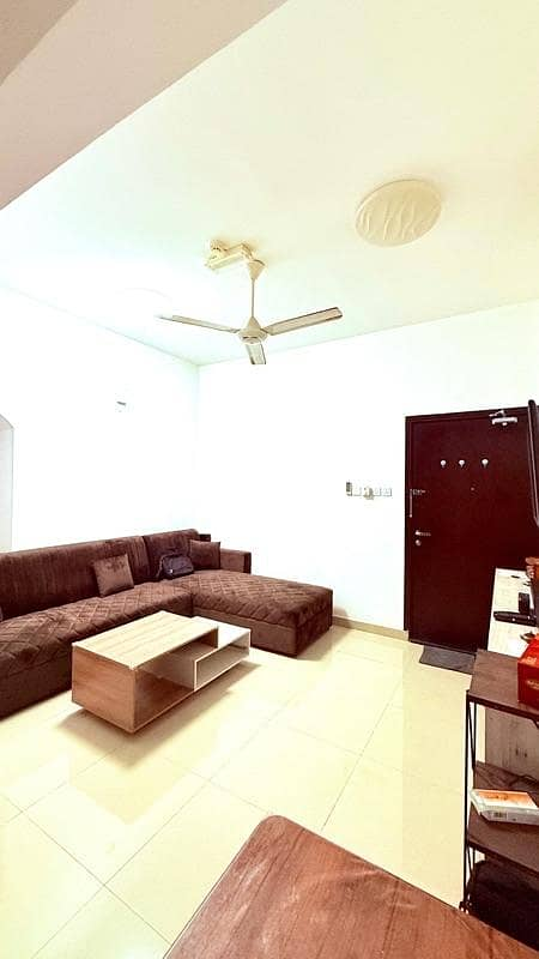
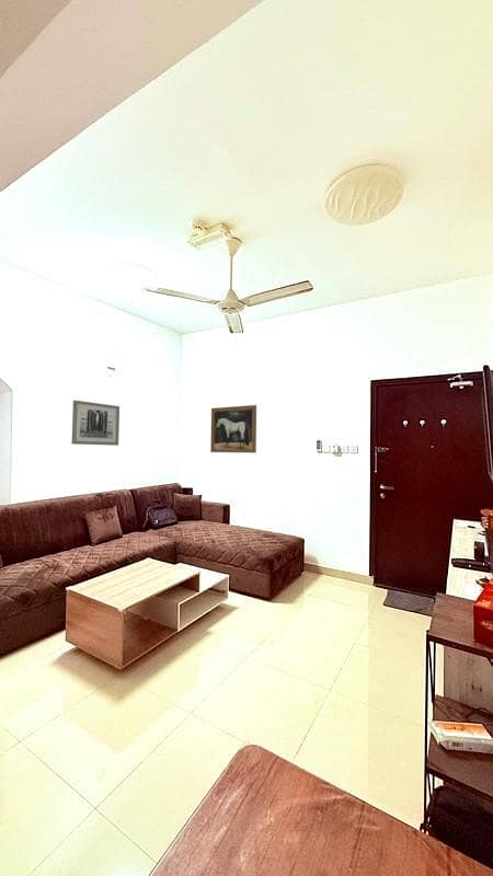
+ wall art [209,404,257,454]
+ wall art [70,399,121,447]
